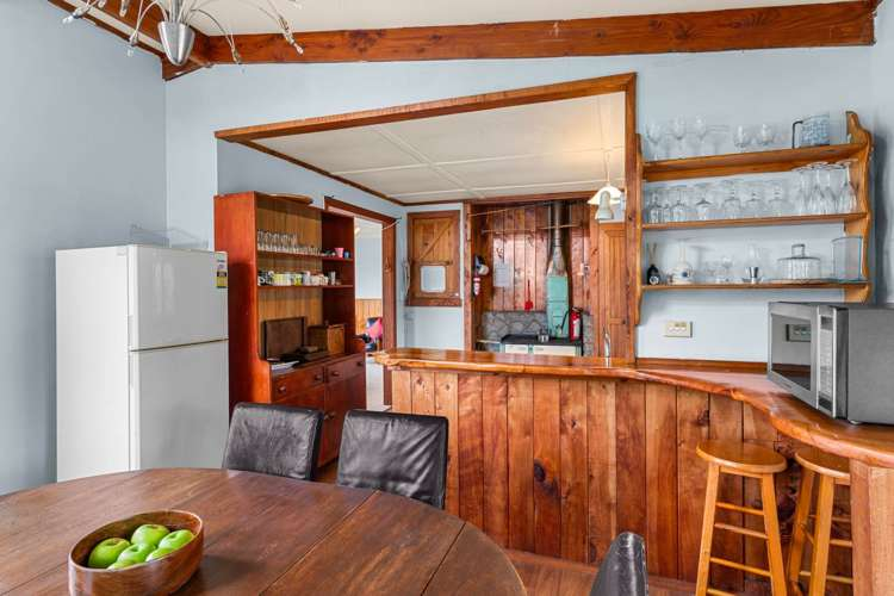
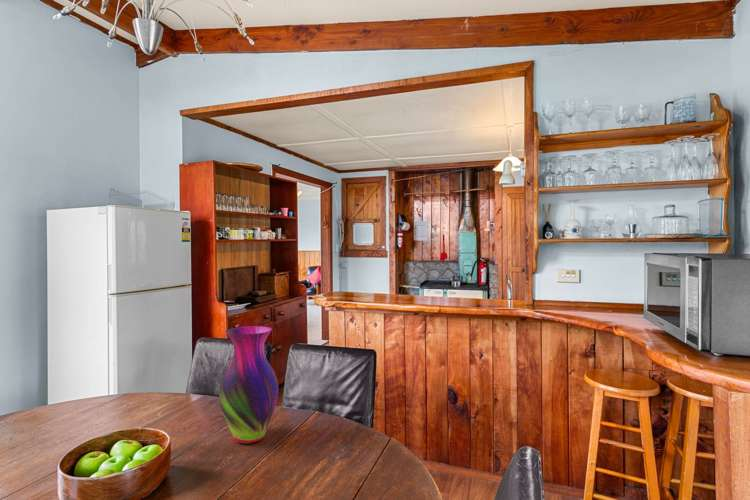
+ vase [218,325,280,445]
